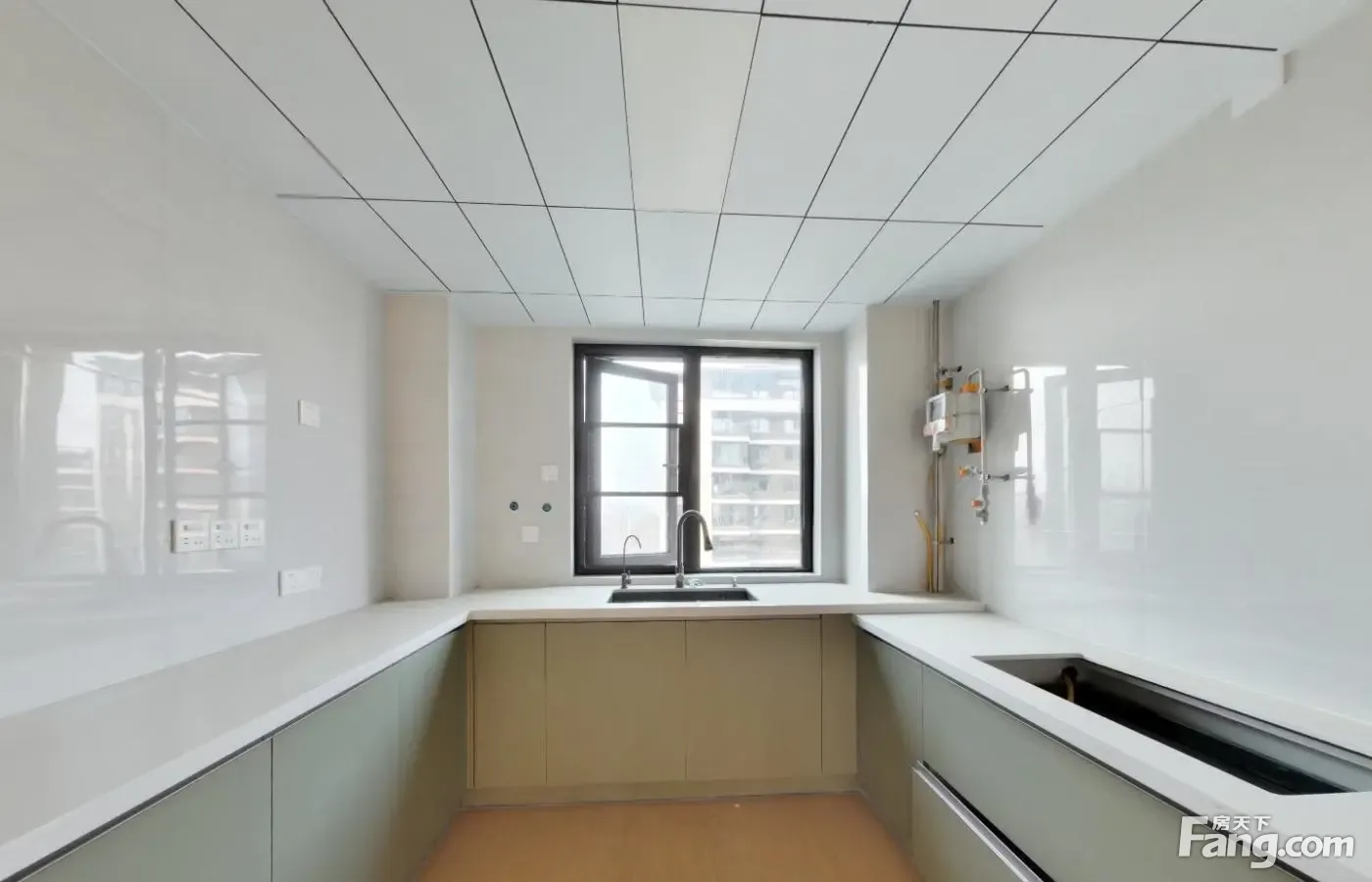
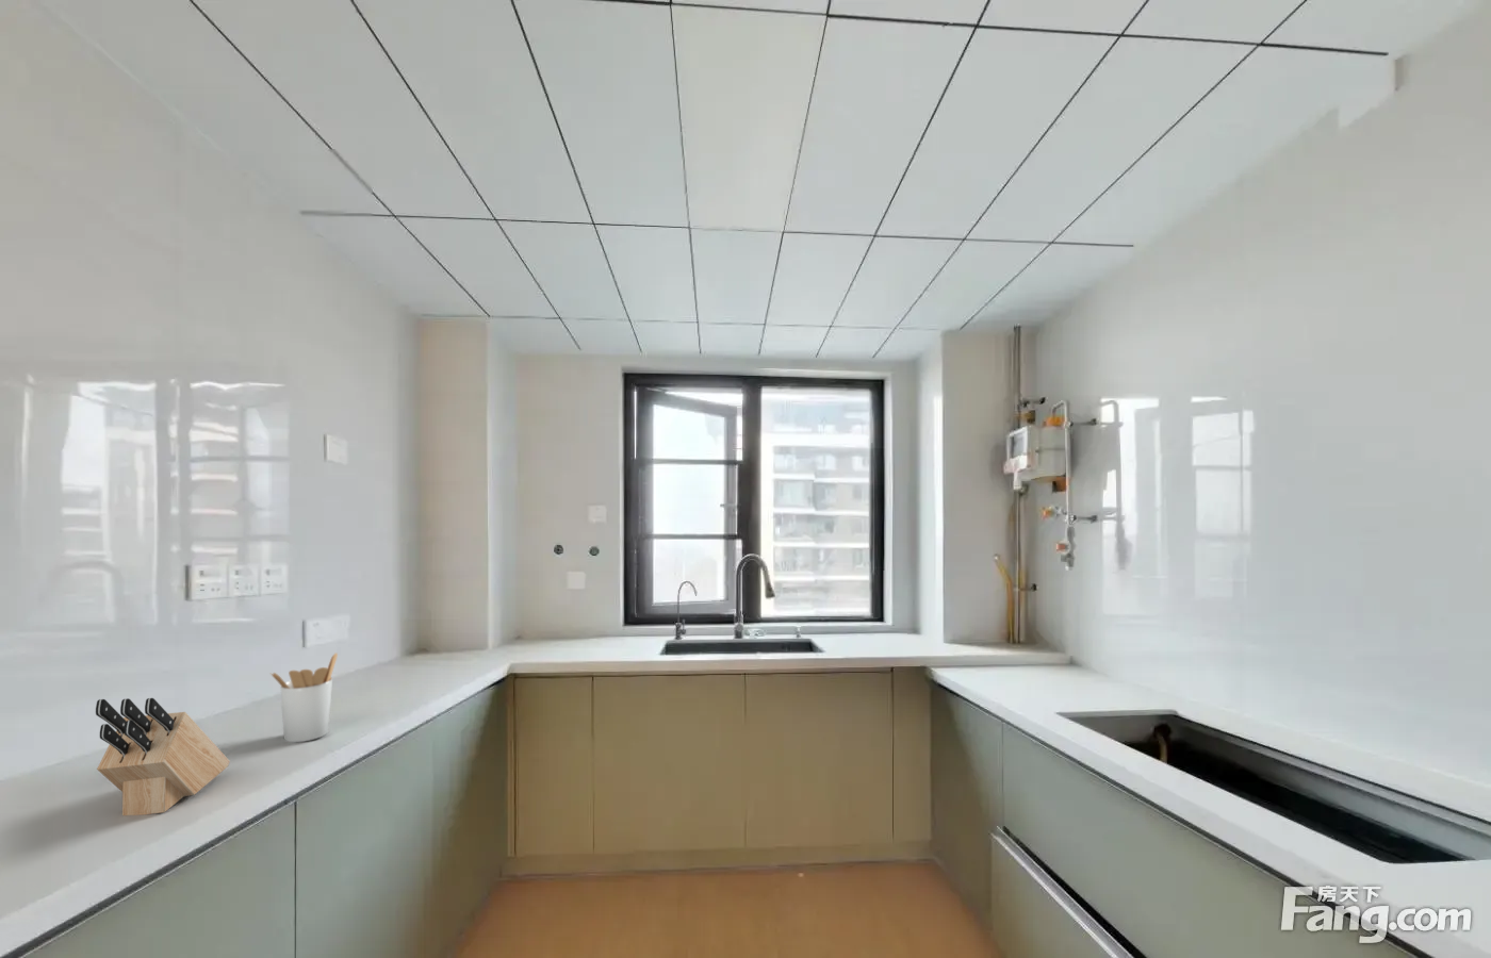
+ utensil holder [270,652,339,743]
+ knife block [95,697,231,817]
